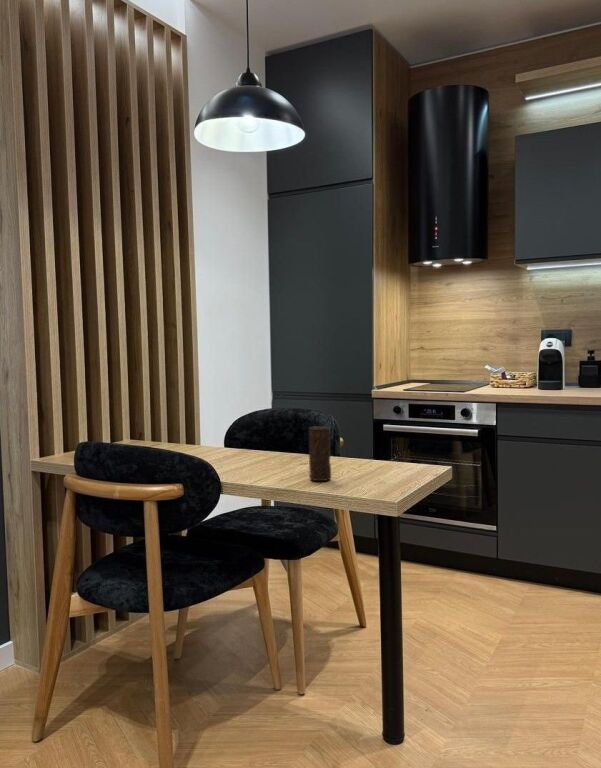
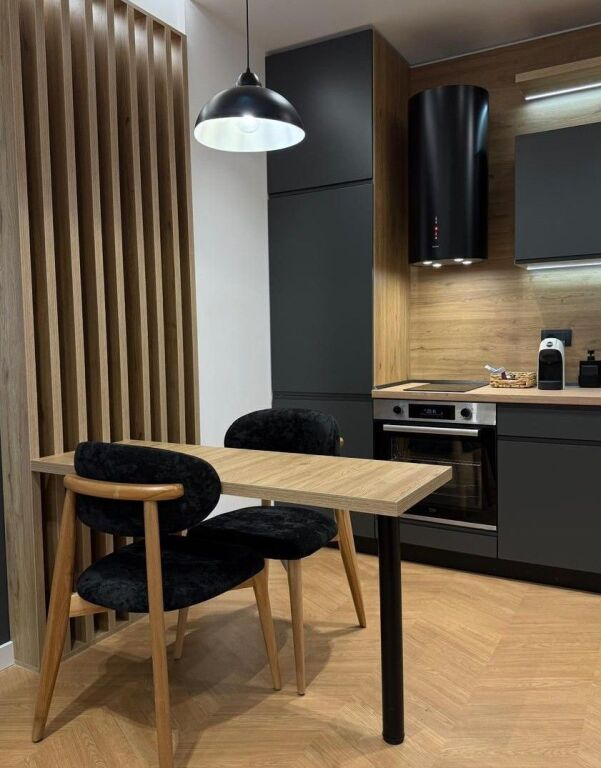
- candle [308,425,332,482]
